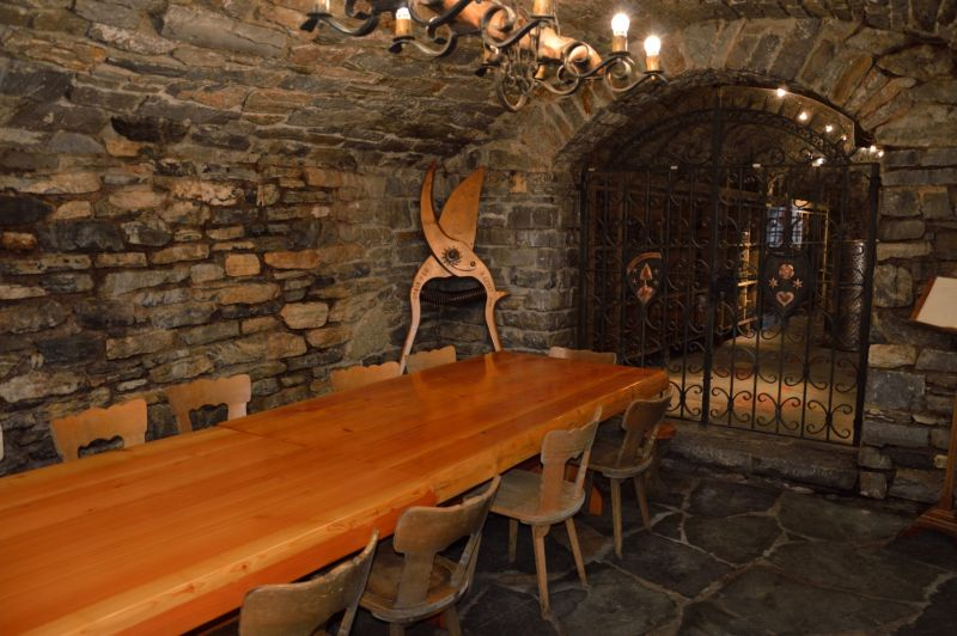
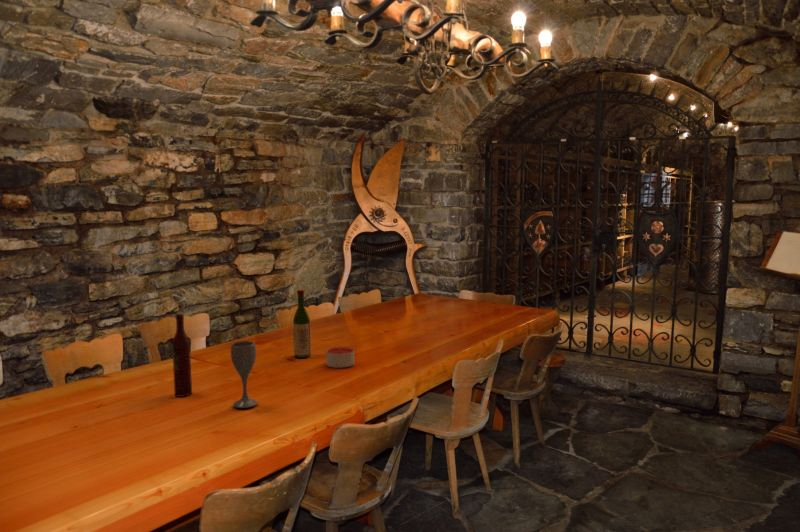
+ wine bottle [292,289,312,359]
+ wine bottle [171,313,193,398]
+ cup [230,340,259,409]
+ candle [325,346,355,369]
